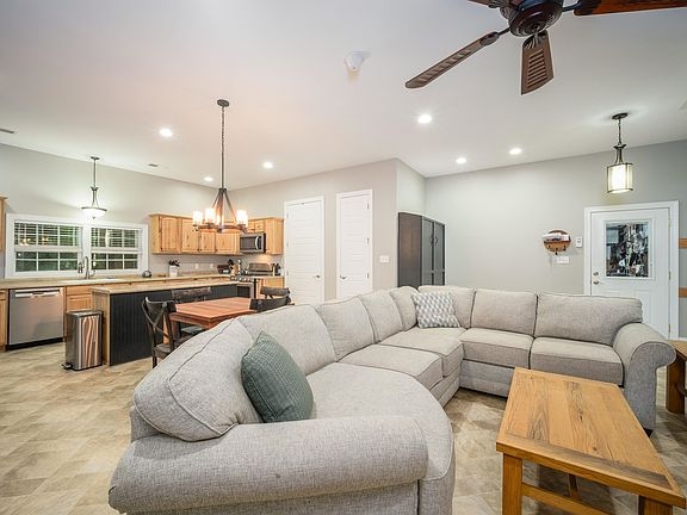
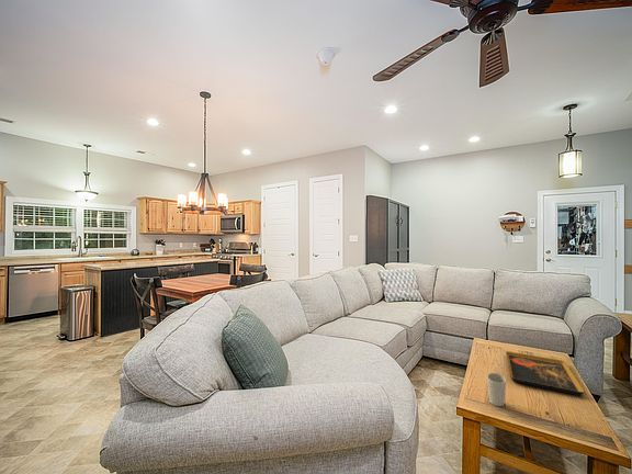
+ cup [486,372,507,407]
+ decorative tray [505,350,586,396]
